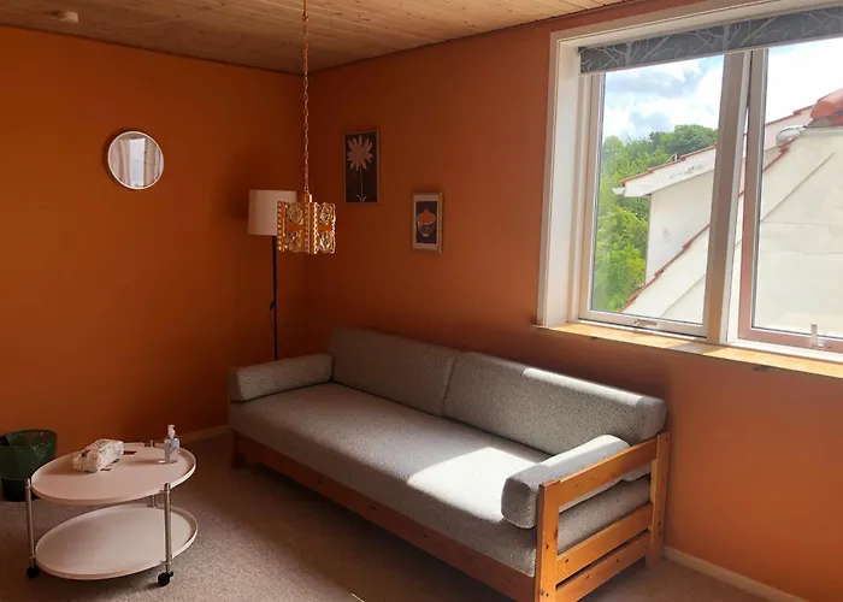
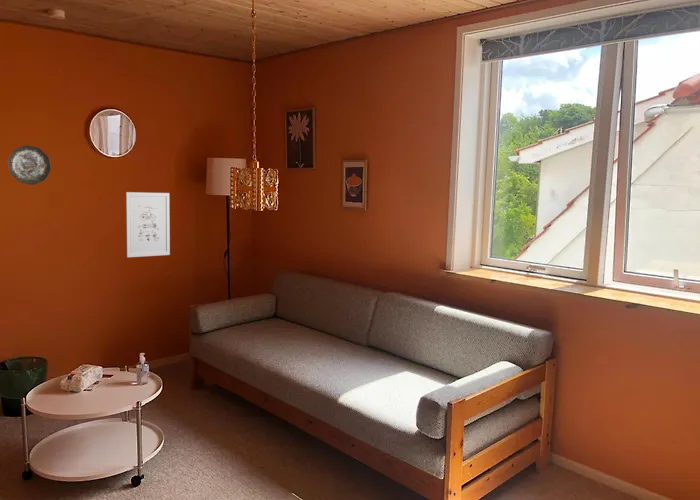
+ wall art [125,191,171,258]
+ decorative plate [7,144,52,186]
